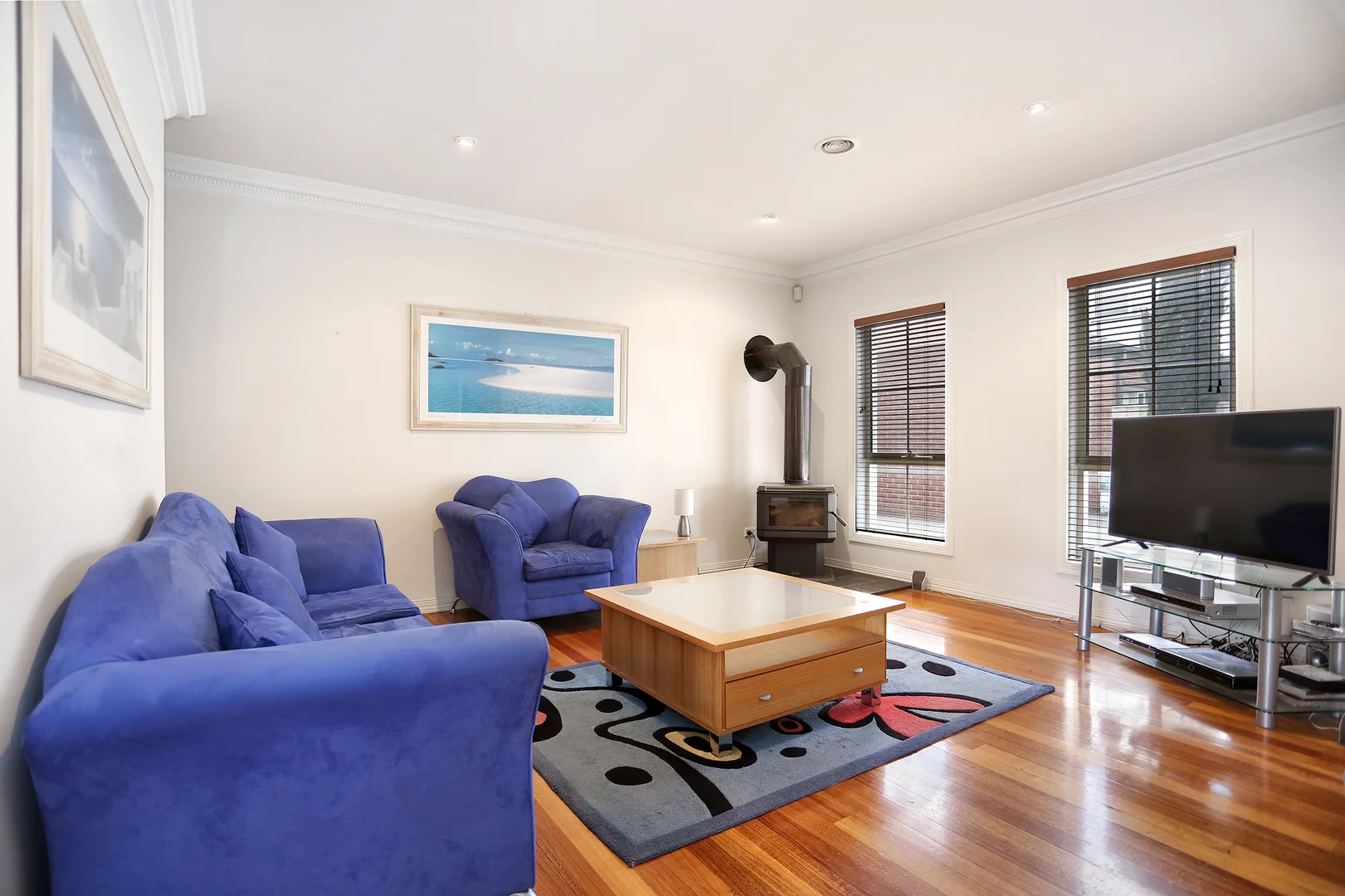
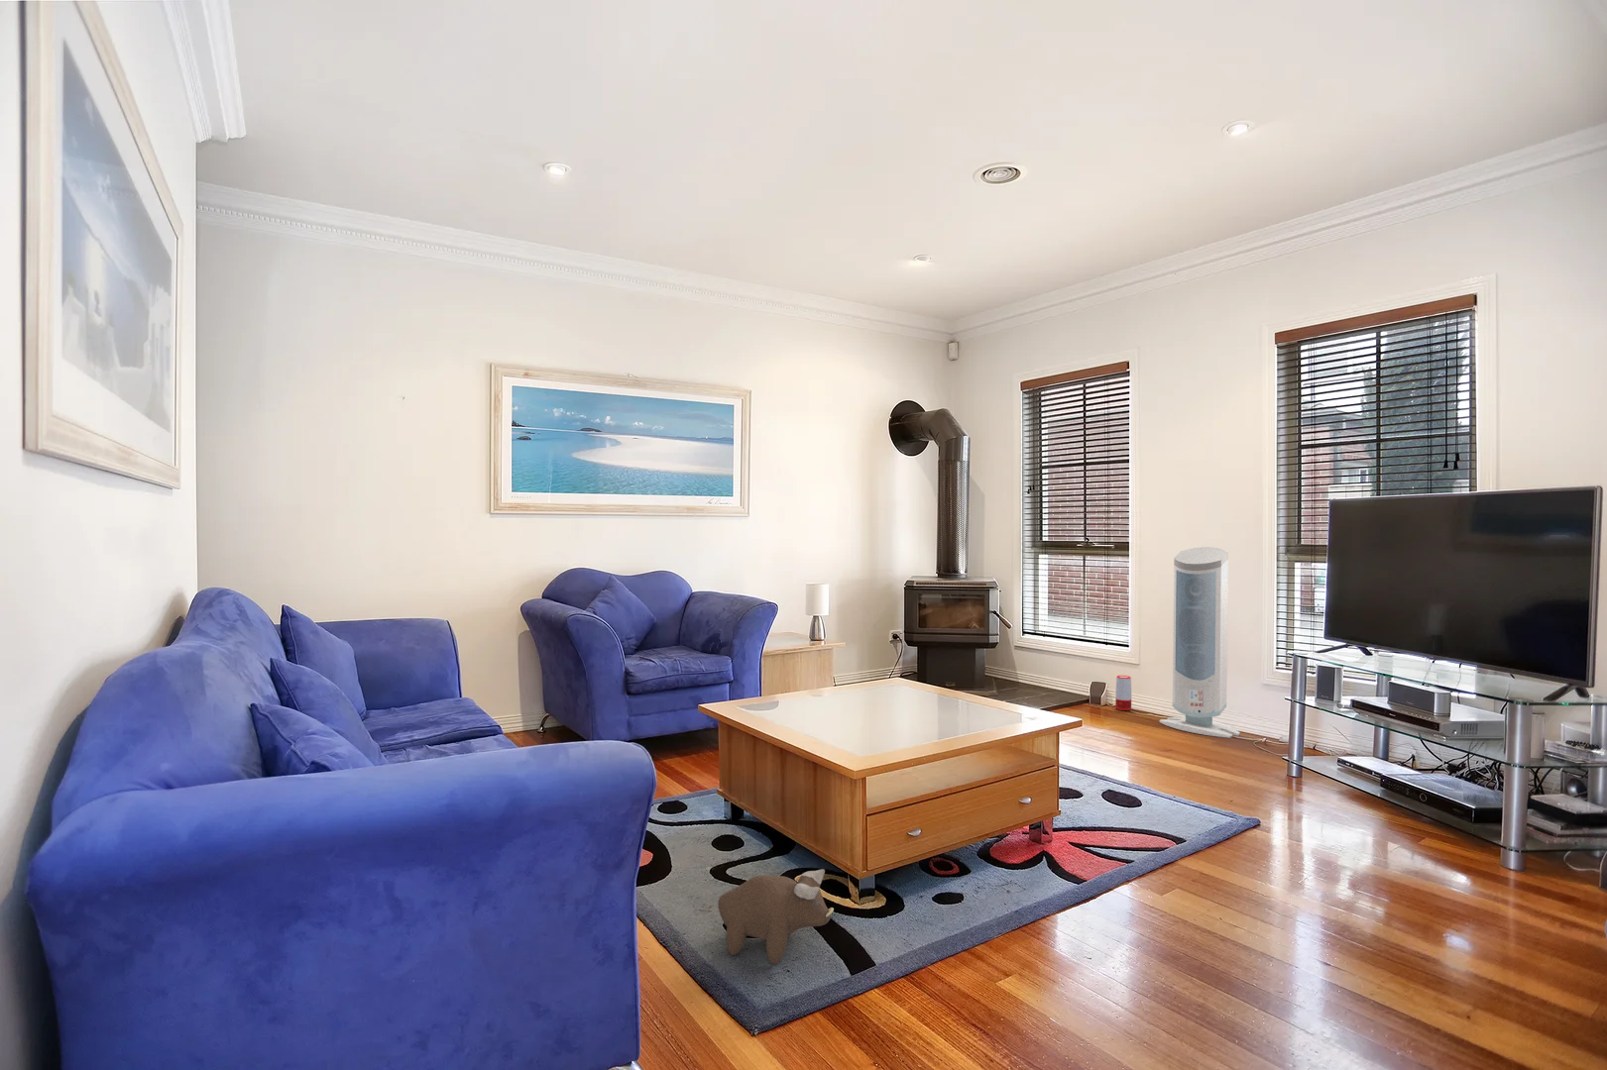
+ speaker [1115,675,1133,712]
+ plush toy [717,868,835,965]
+ air purifier [1159,546,1241,739]
